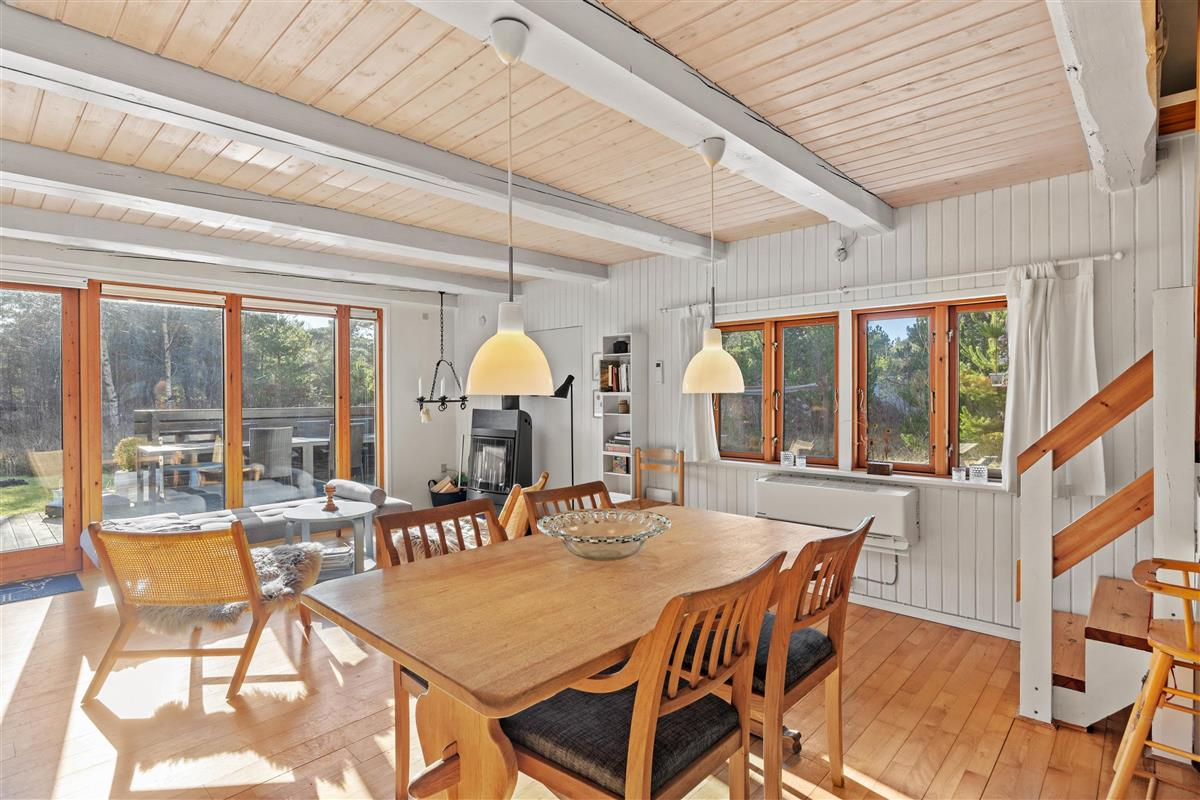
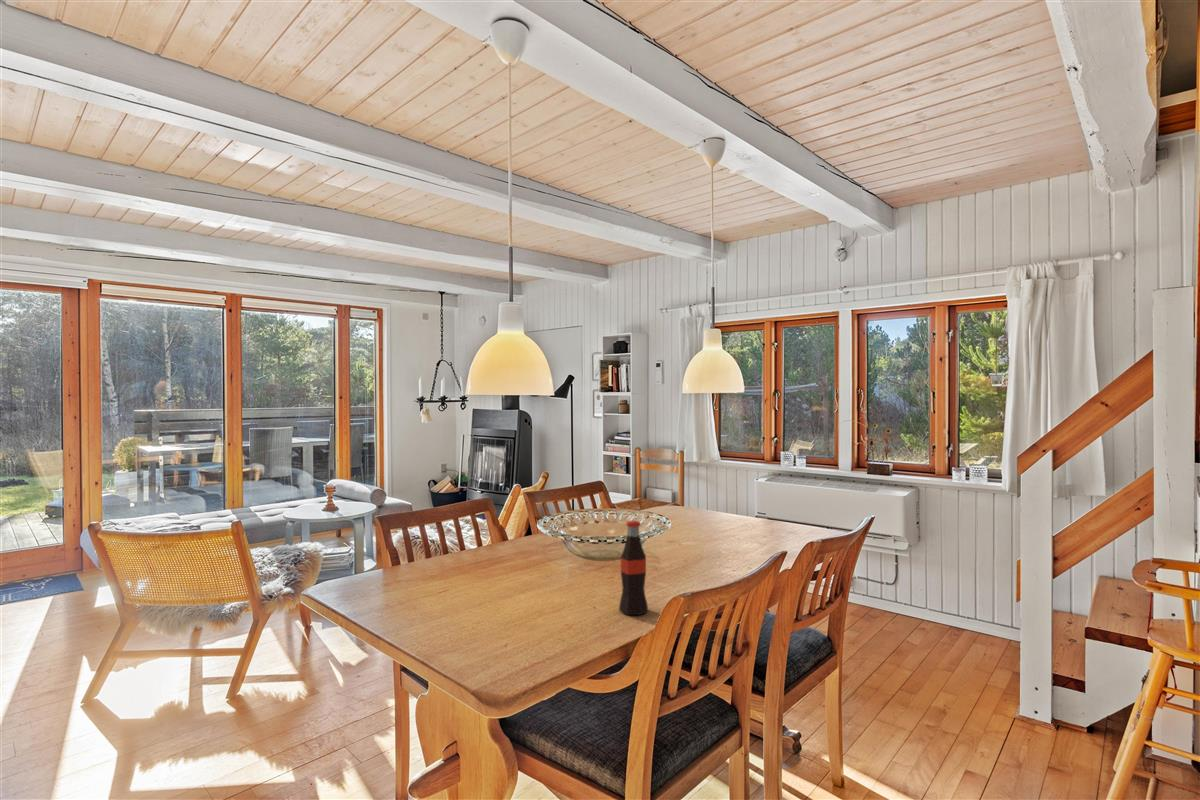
+ bottle [618,520,649,616]
